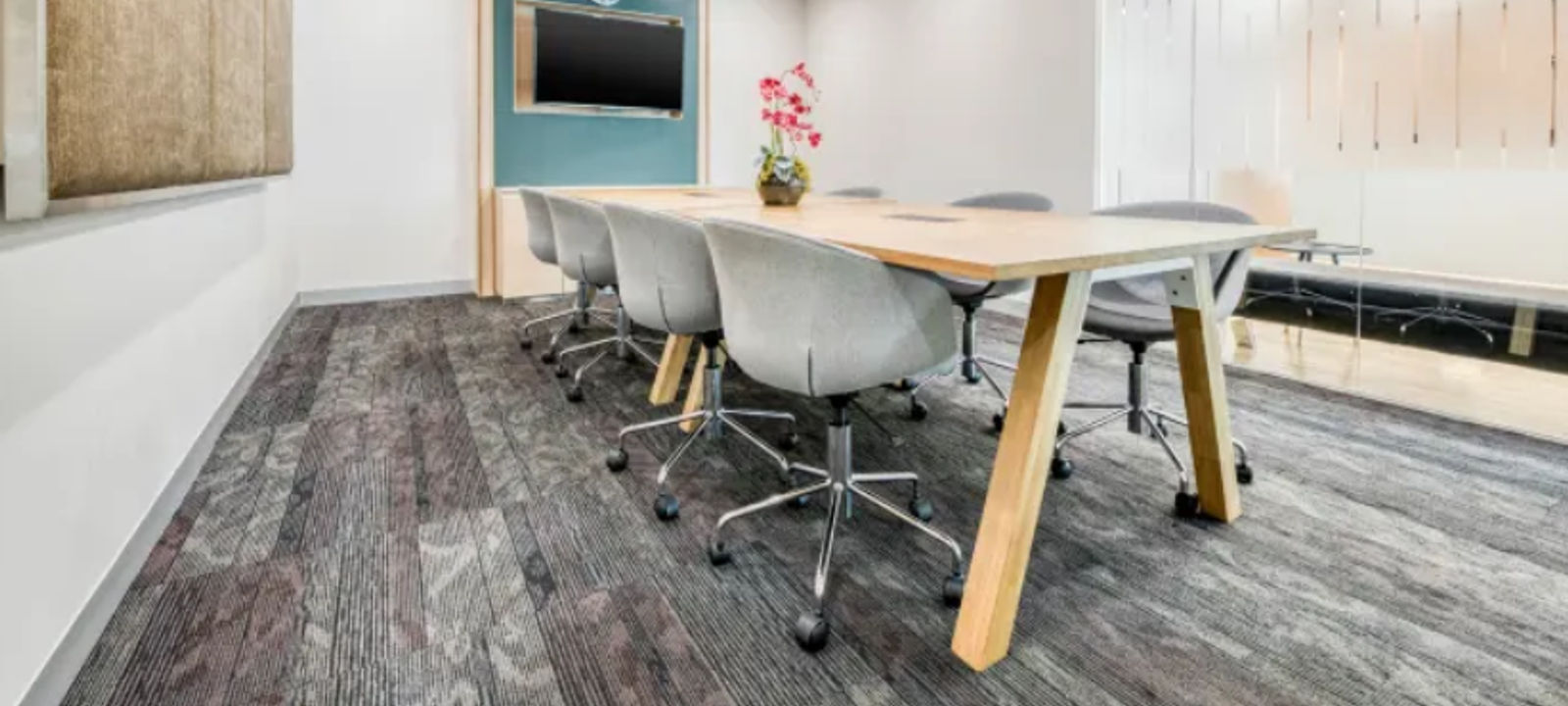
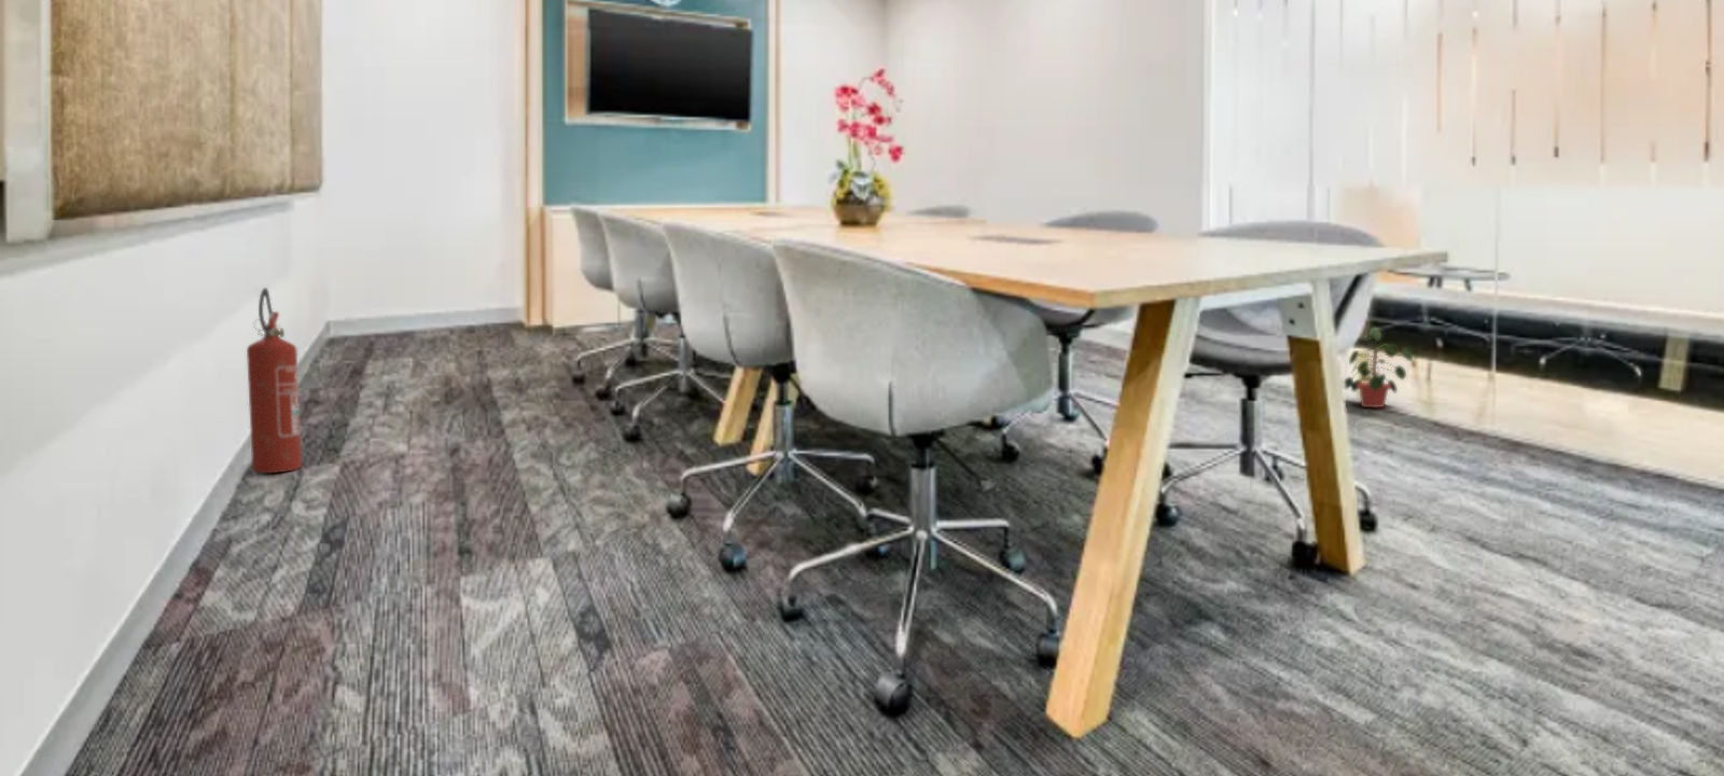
+ fire extinguisher [245,287,302,474]
+ potted plant [1342,326,1416,409]
